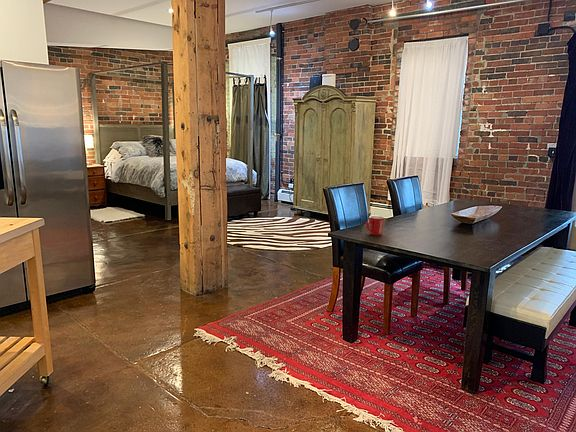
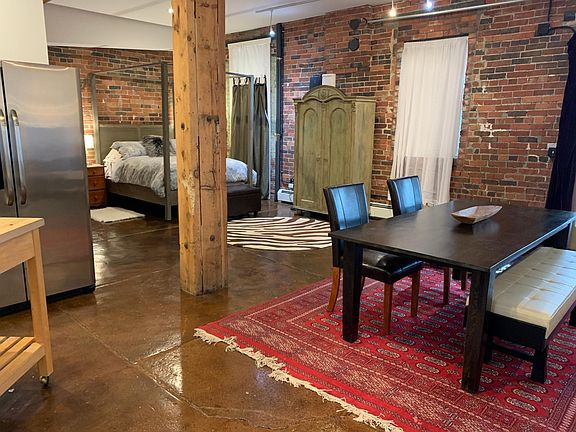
- mug [365,215,386,236]
